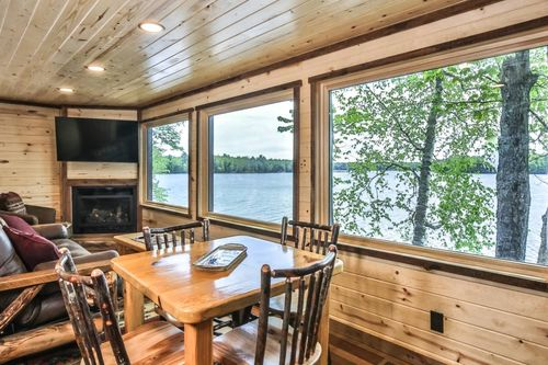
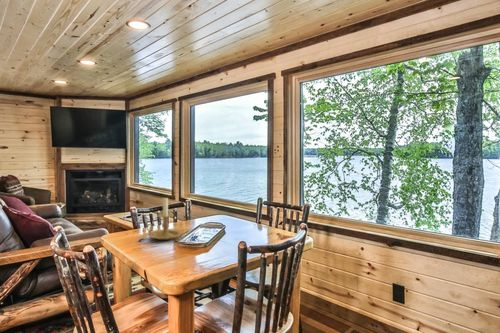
+ candle holder [146,195,184,241]
